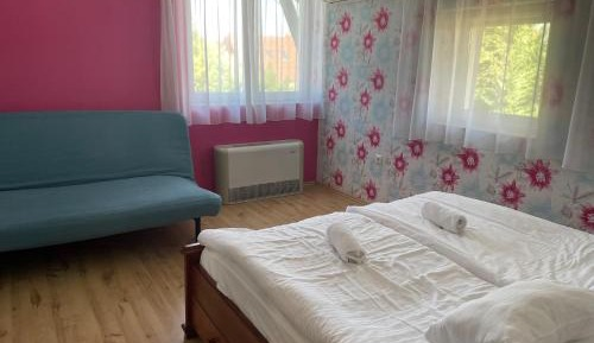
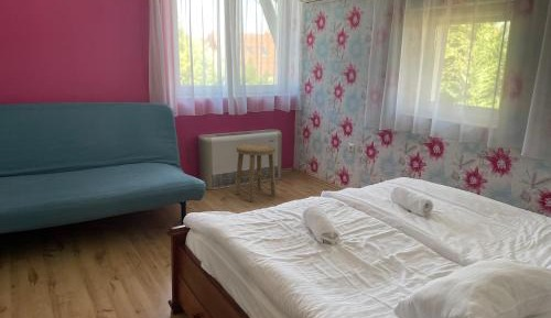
+ stool [234,143,277,202]
